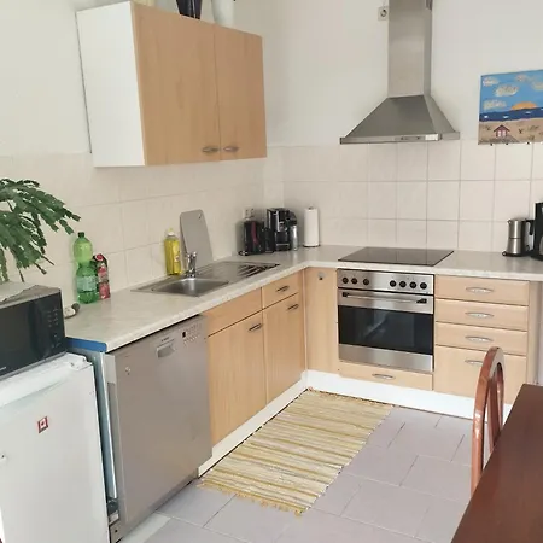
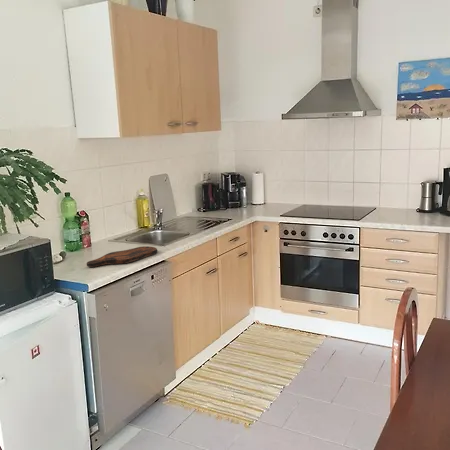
+ cutting board [86,245,158,268]
